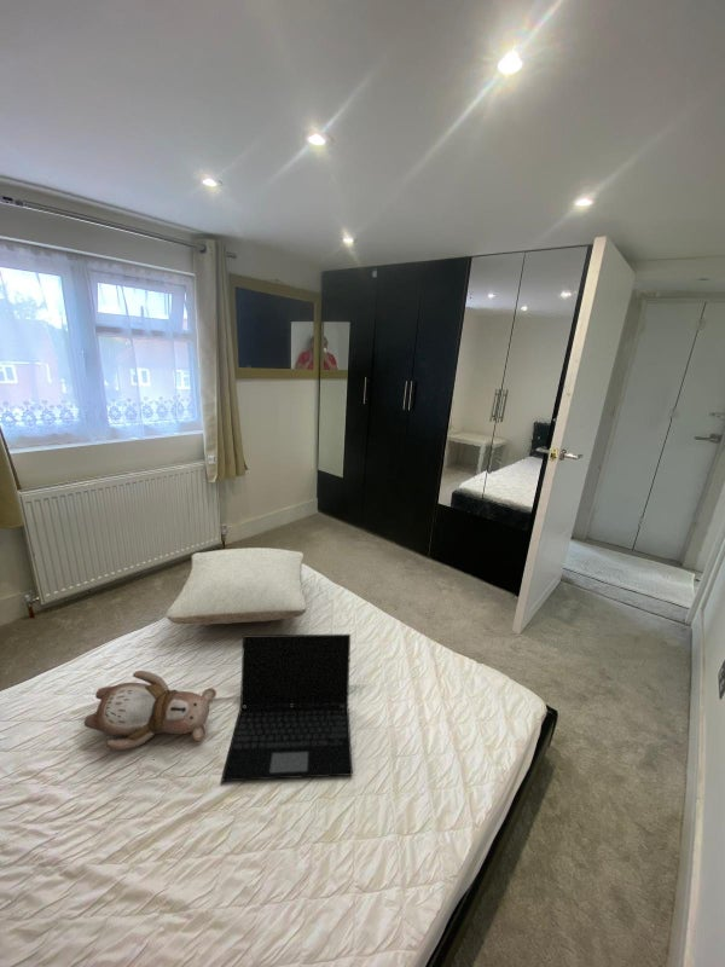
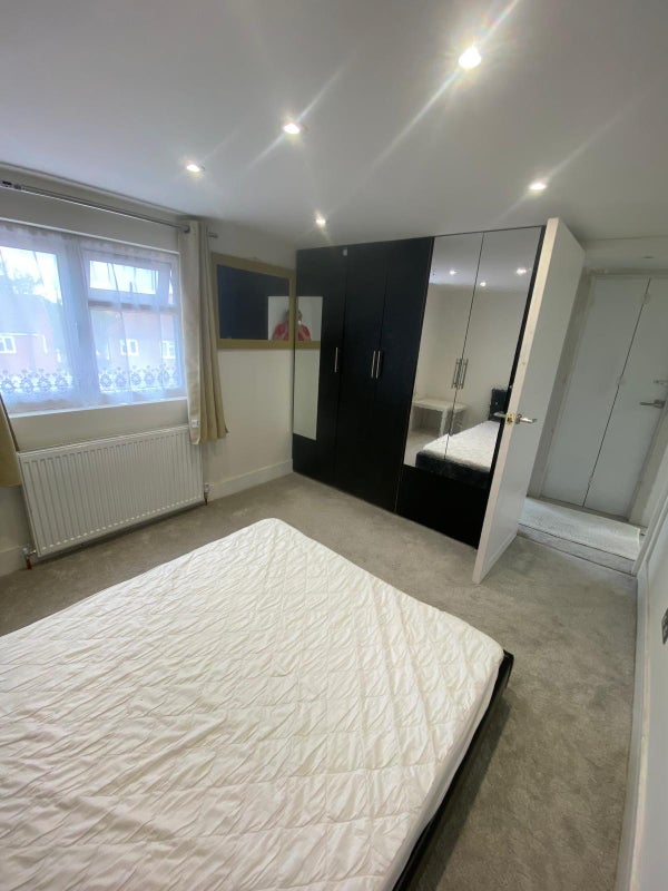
- pillow [164,546,308,626]
- teddy bear [82,670,218,751]
- laptop [220,633,354,782]
